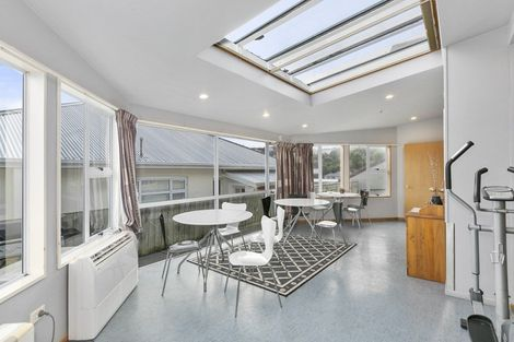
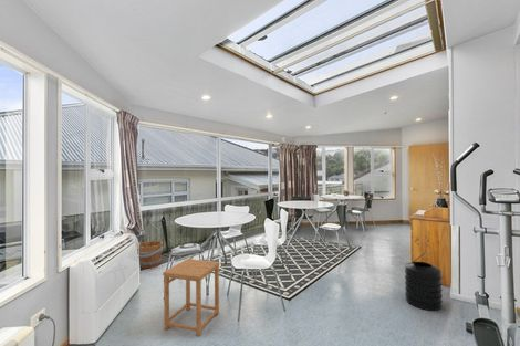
+ side table [162,258,220,337]
+ bucket [138,240,165,270]
+ trash can [404,251,444,312]
